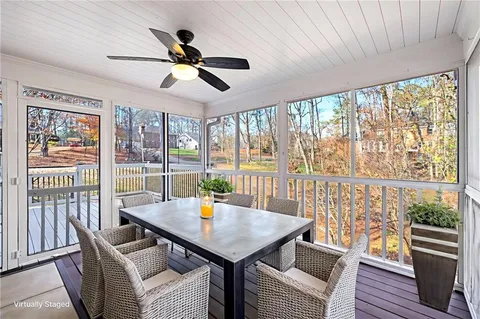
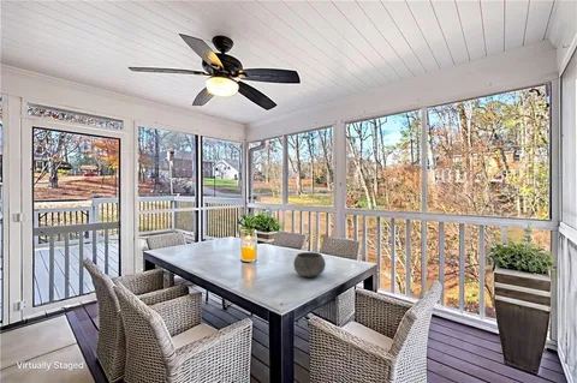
+ bowl [292,251,327,279]
